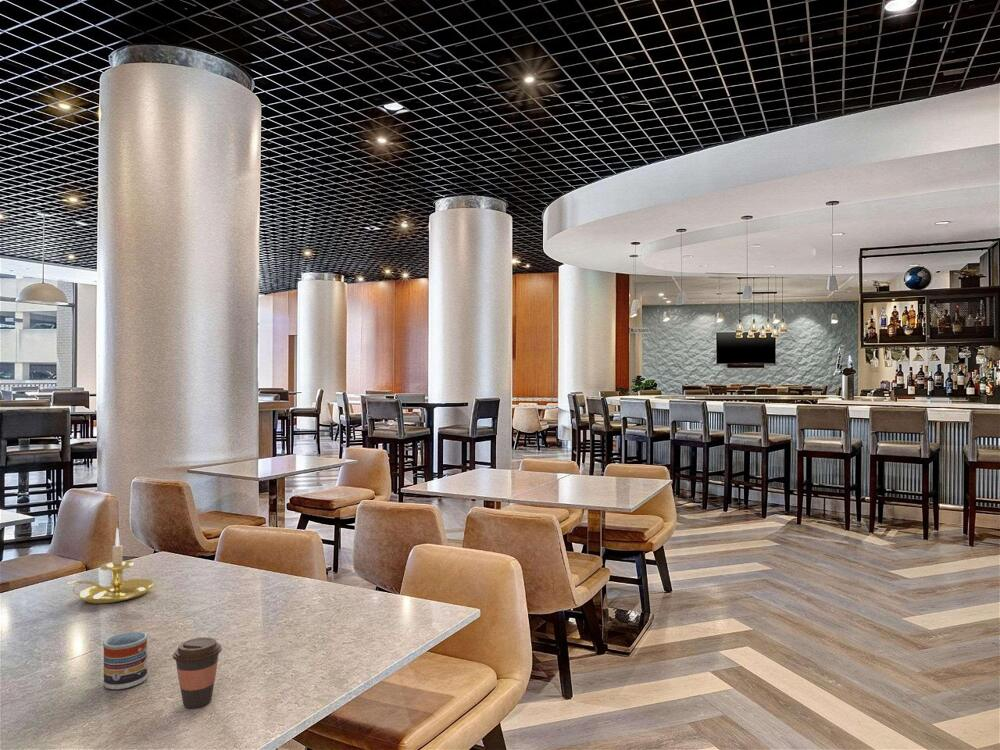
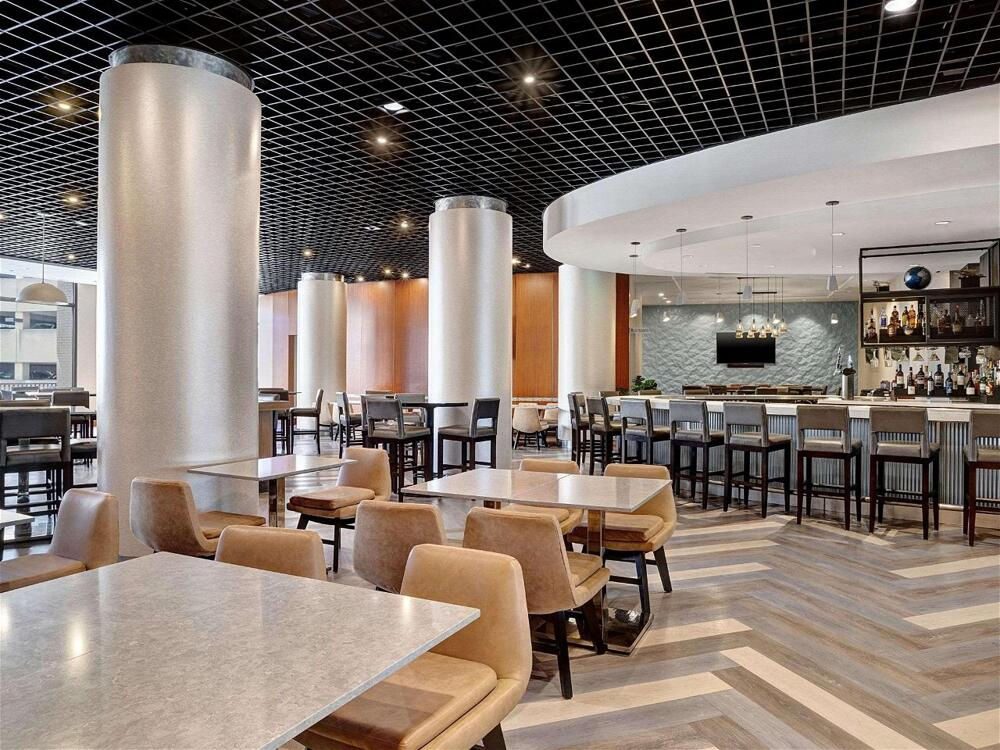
- cup [102,630,148,691]
- coffee cup [171,636,223,709]
- candle holder [65,527,155,605]
